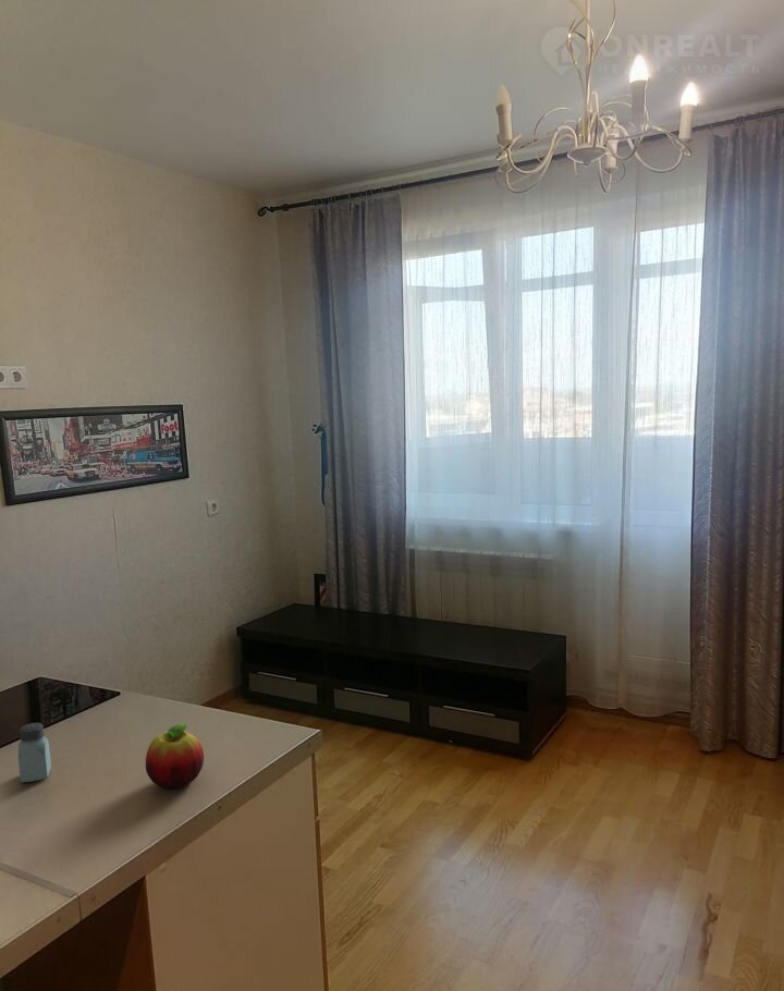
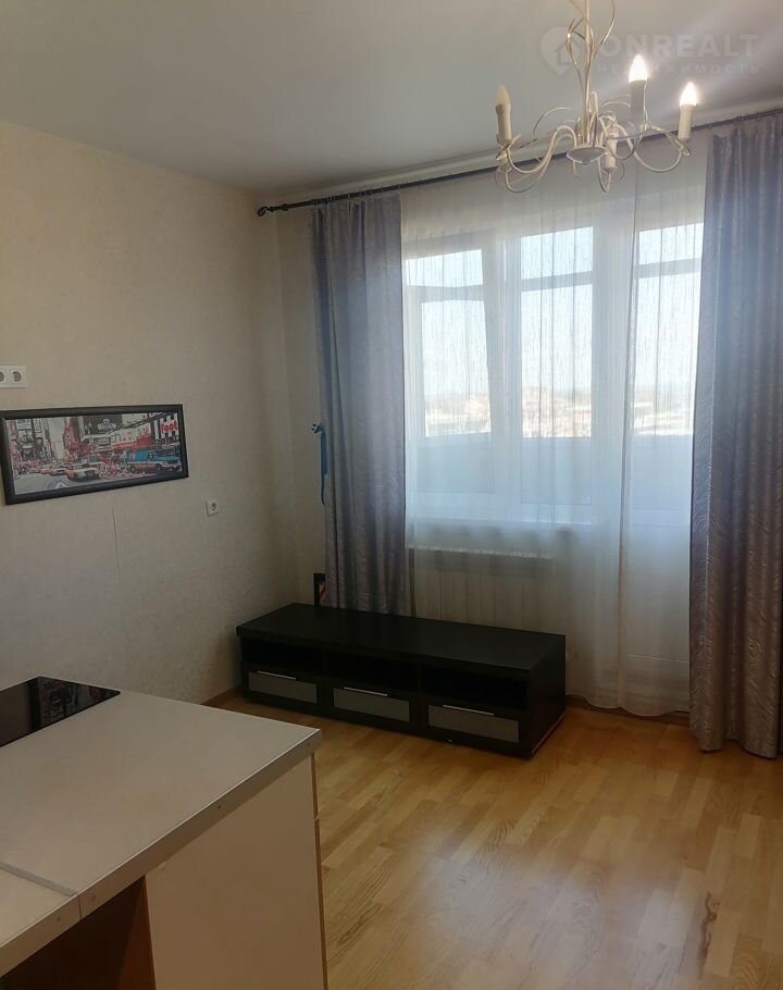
- saltshaker [17,722,52,783]
- fruit [145,722,205,791]
